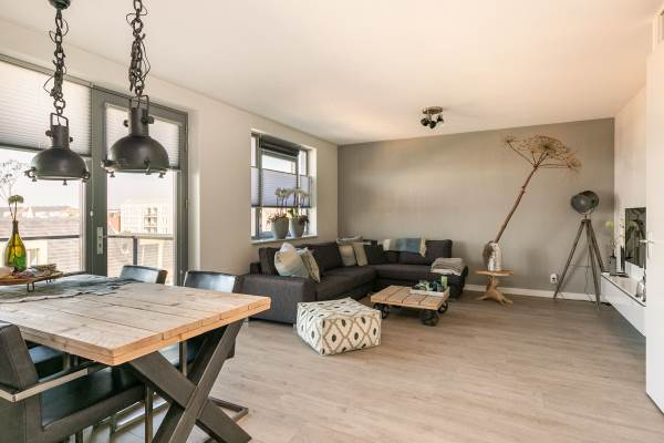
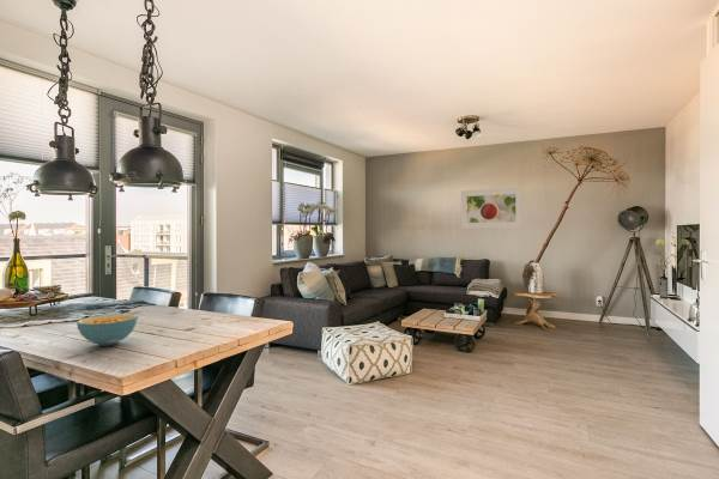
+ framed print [460,187,524,230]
+ cereal bowl [75,313,139,347]
